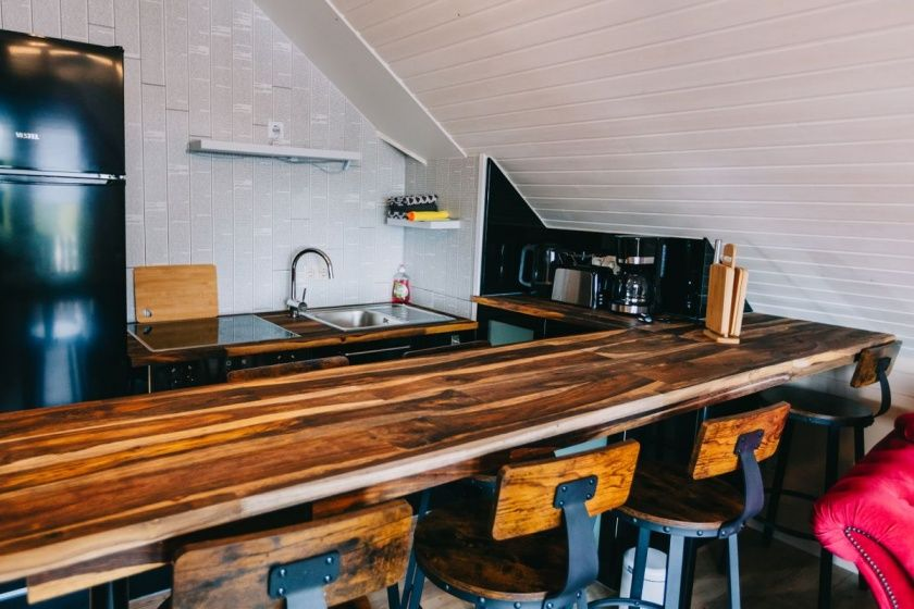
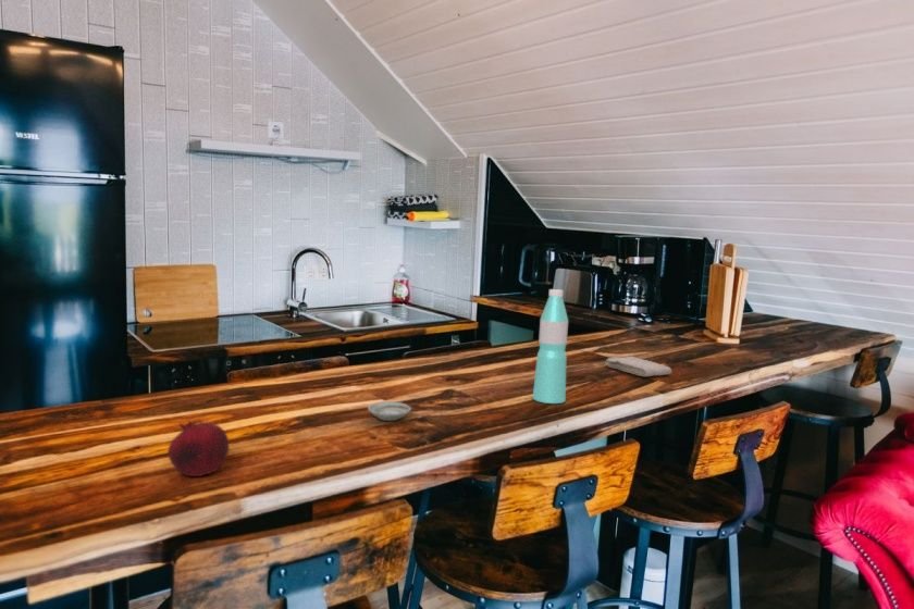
+ fruit [166,420,231,477]
+ saucer [367,400,412,422]
+ washcloth [604,356,672,377]
+ water bottle [532,288,569,405]
